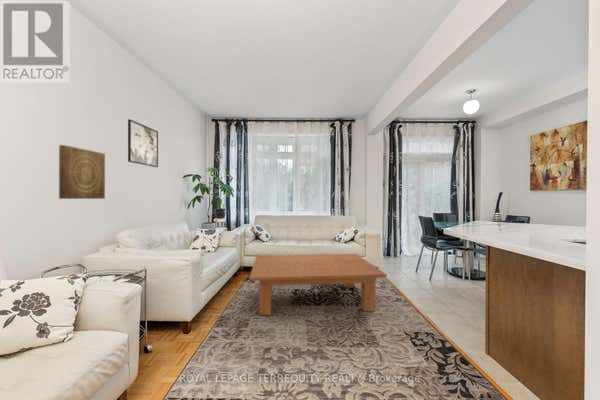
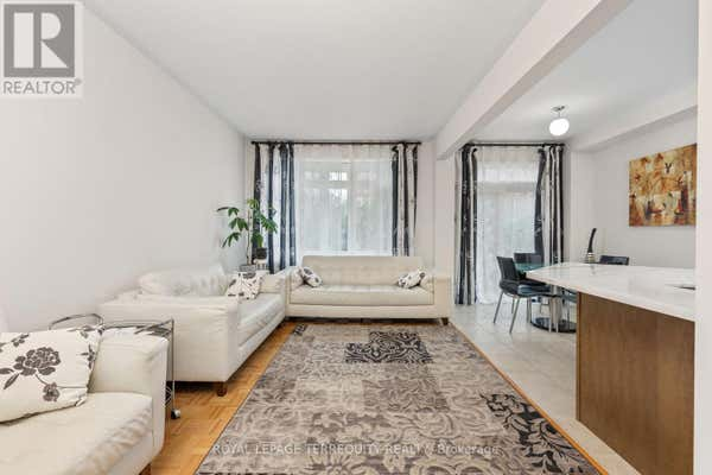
- wall art [58,144,106,200]
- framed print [127,118,159,168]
- coffee table [249,253,388,316]
